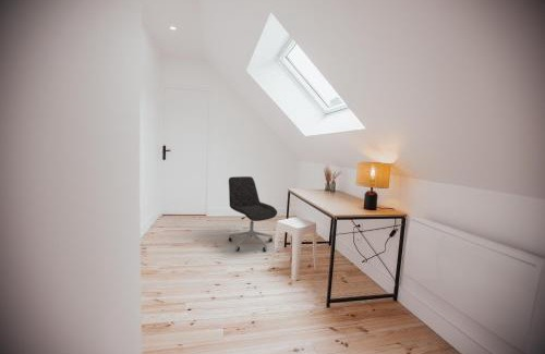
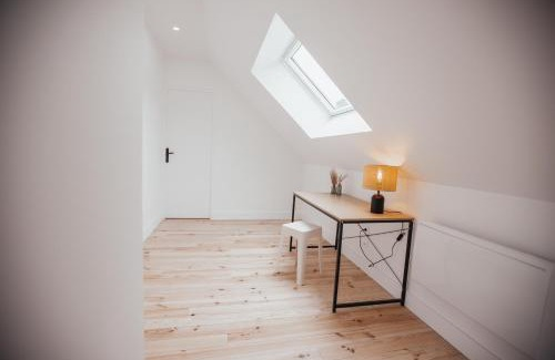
- office chair [227,175,278,252]
